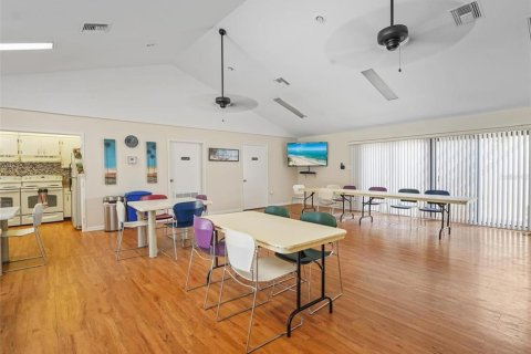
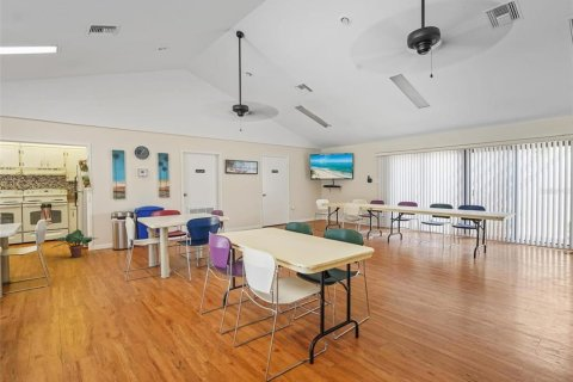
+ potted plant [50,228,98,259]
